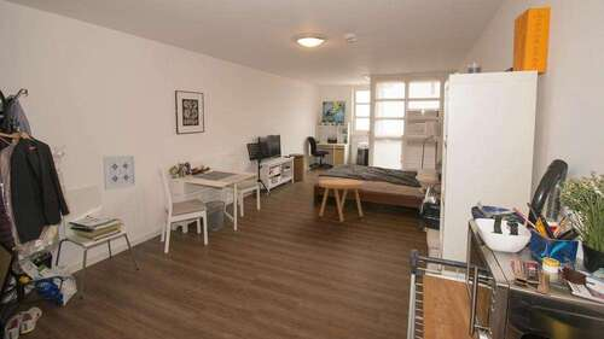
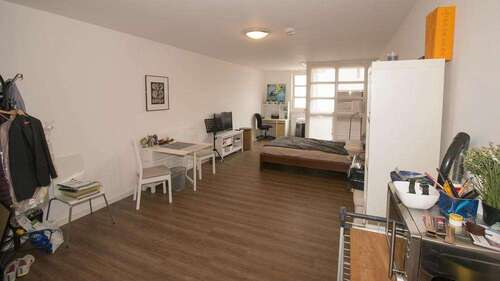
- wall art [103,154,137,191]
- side table [318,179,365,223]
